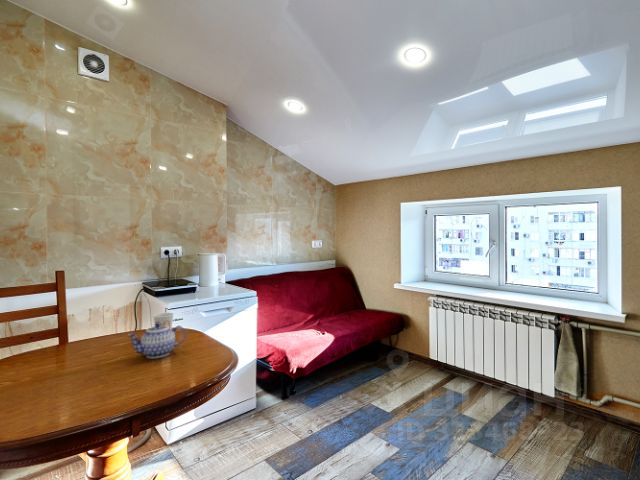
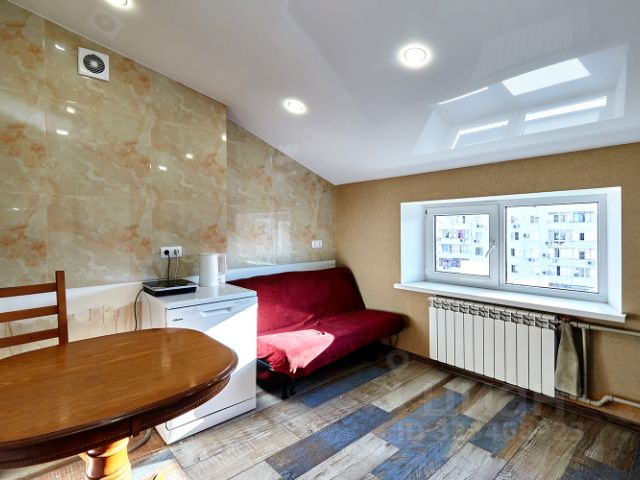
- teapot [126,323,187,359]
- cup [152,312,175,330]
